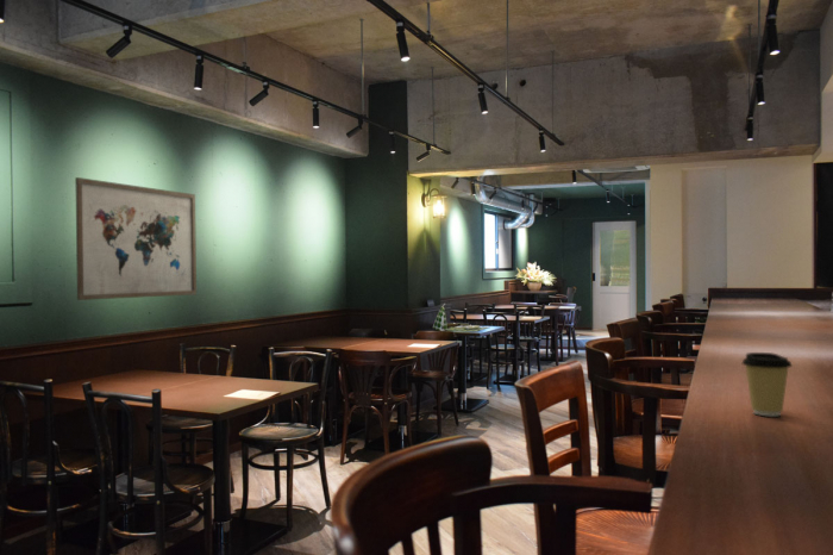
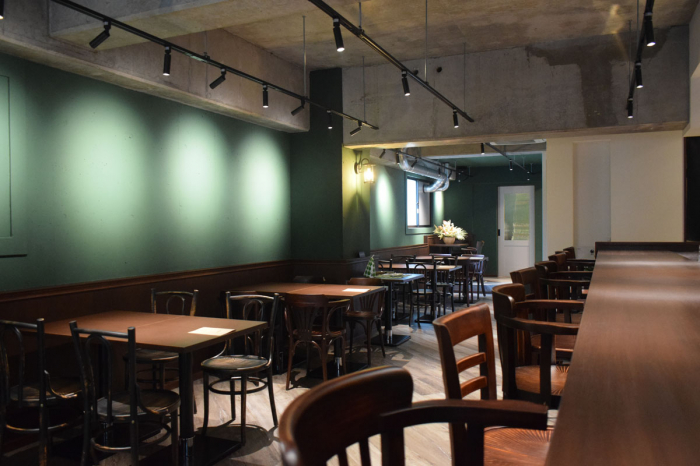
- coffee cup [741,351,794,418]
- wall art [74,176,198,301]
